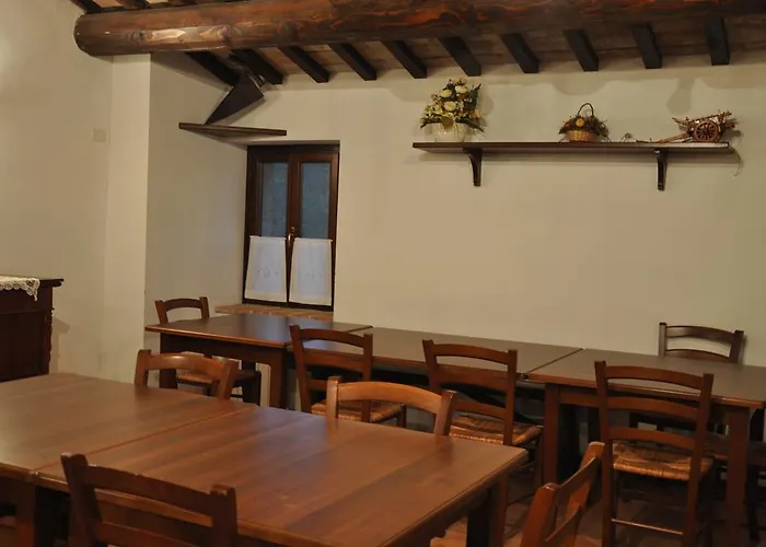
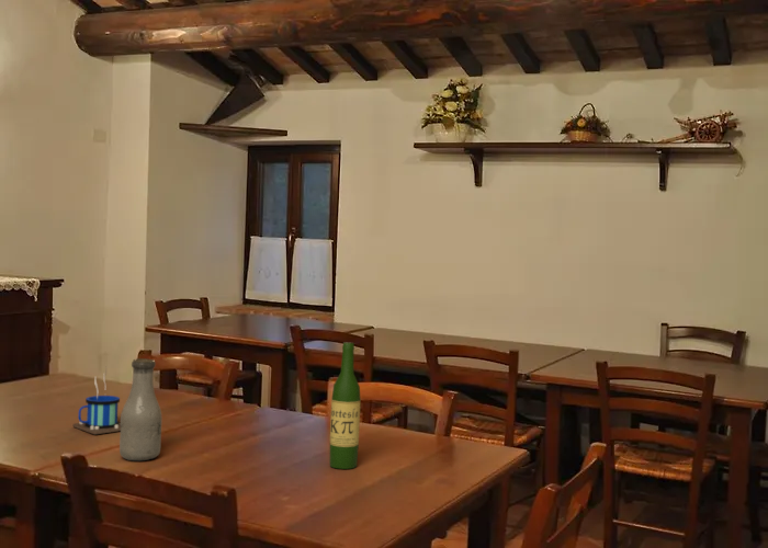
+ wine bottle [328,342,362,470]
+ bottle [118,357,162,461]
+ mug [72,367,121,435]
